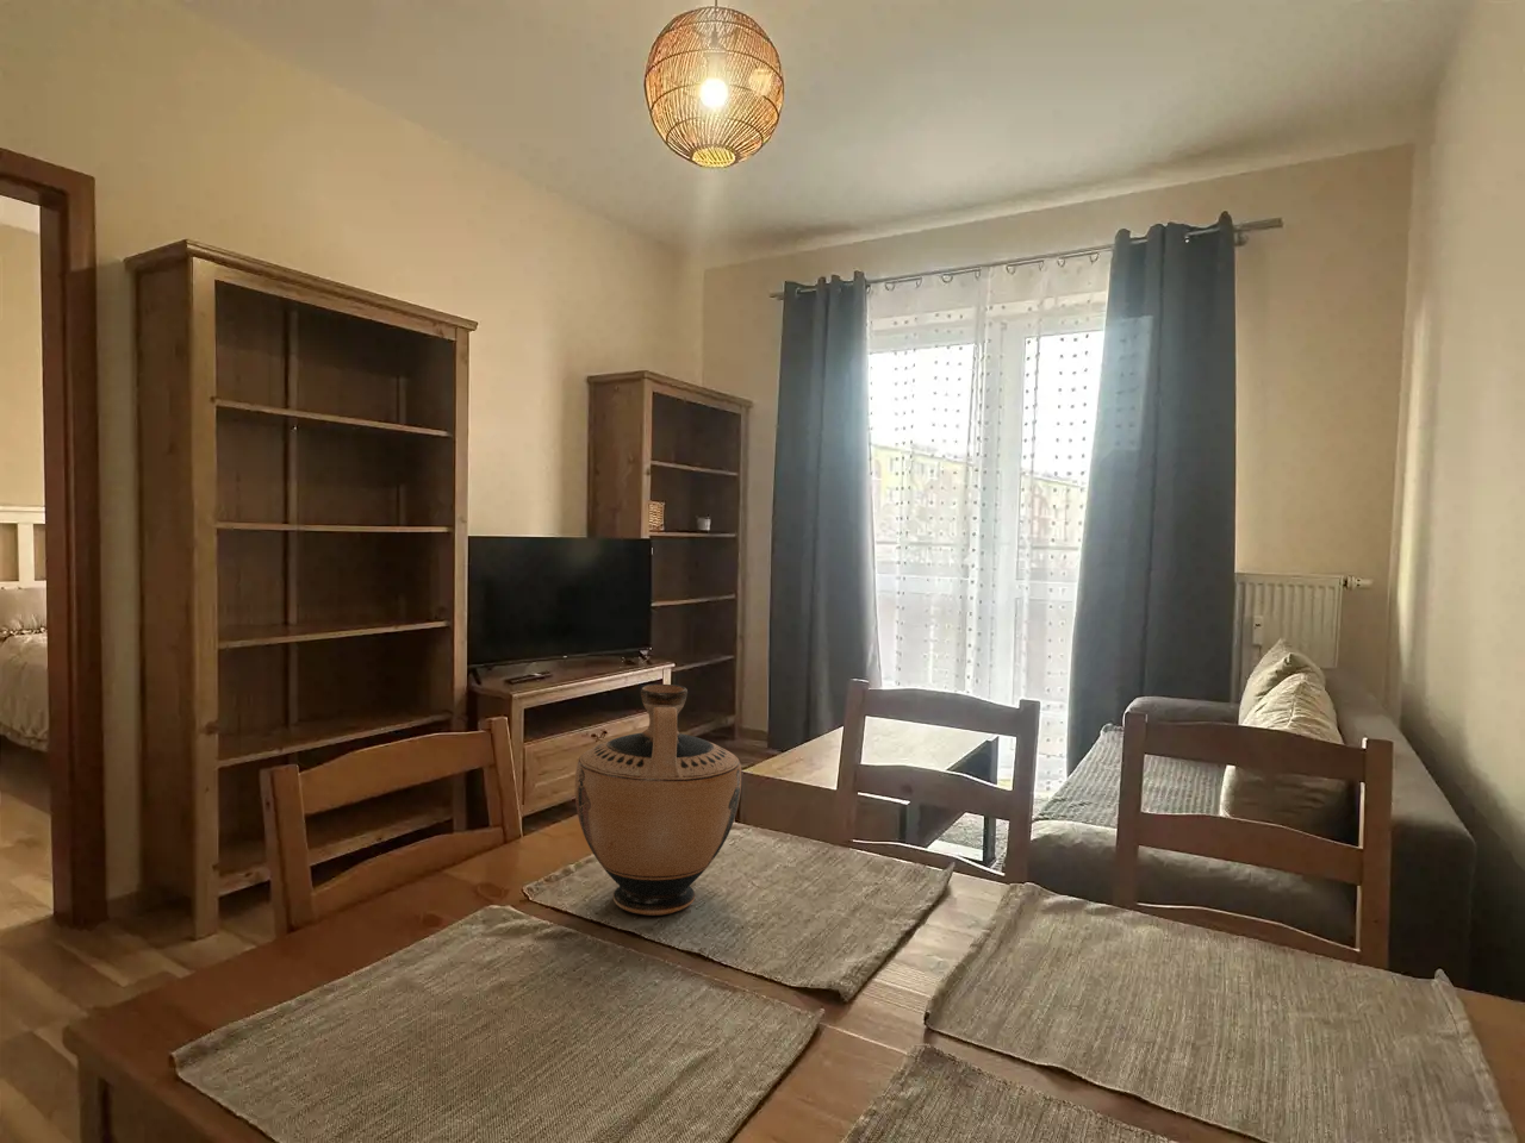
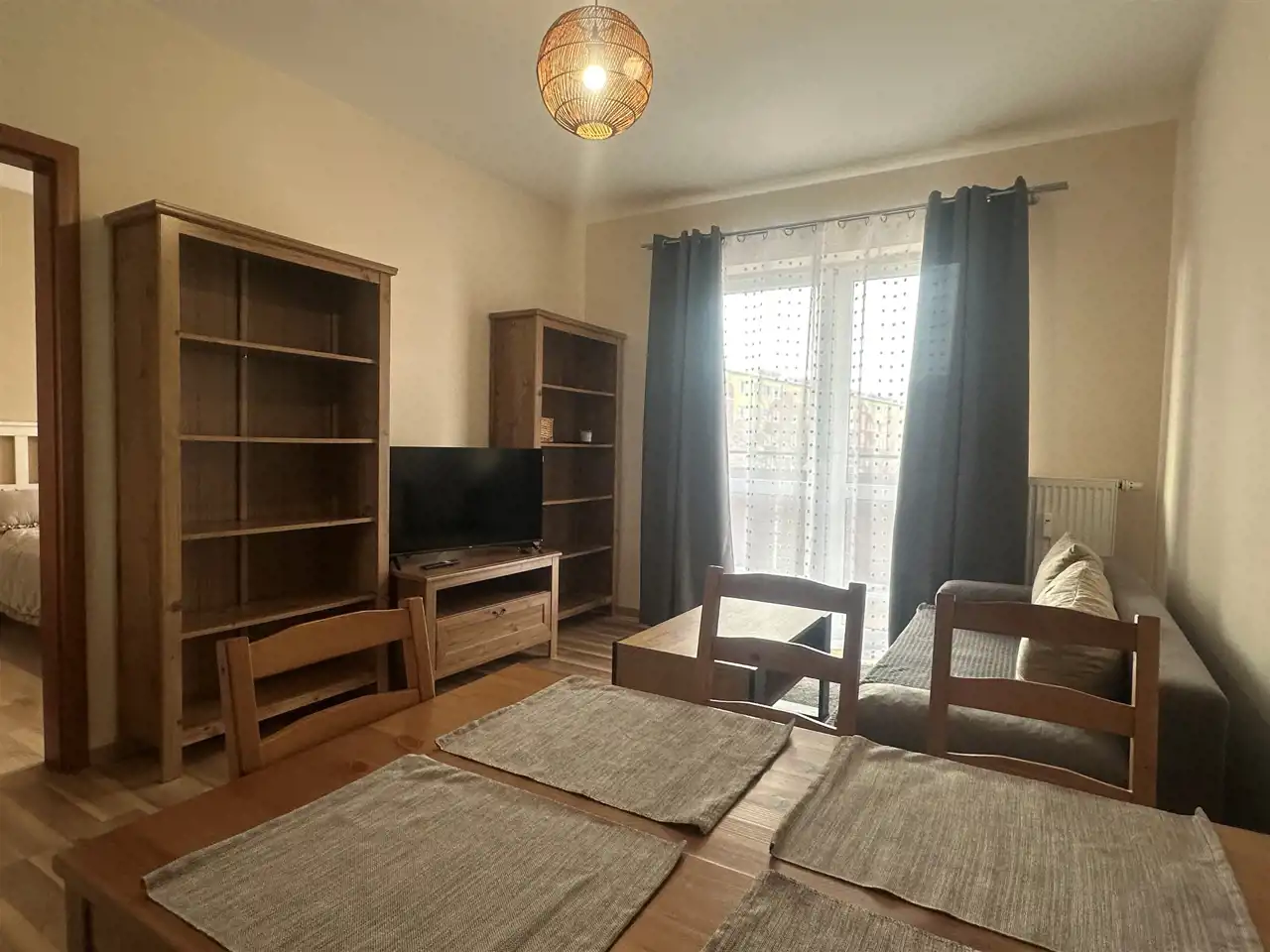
- ceramic jug [574,683,742,917]
